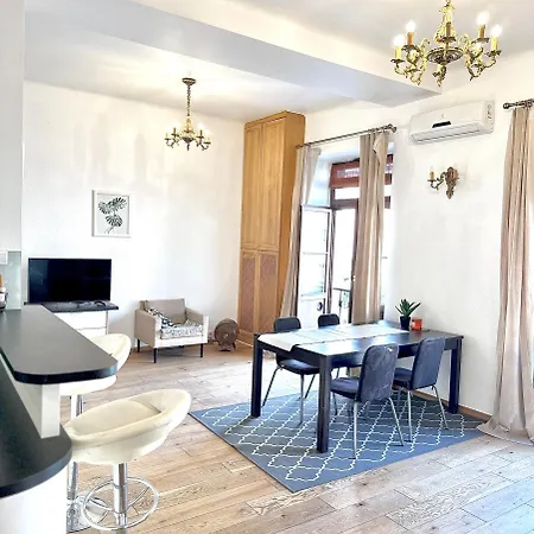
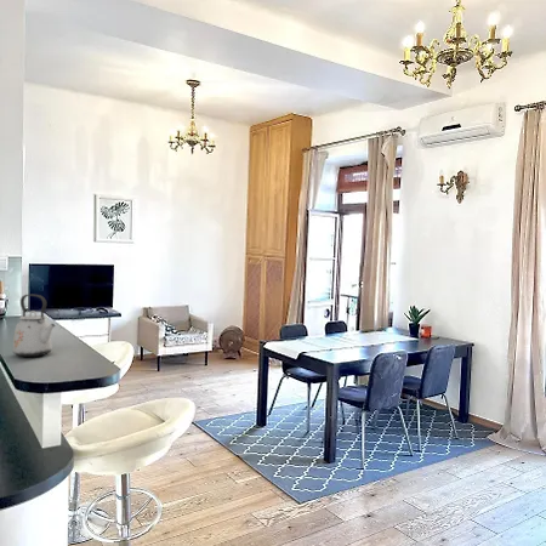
+ kettle [11,294,57,358]
